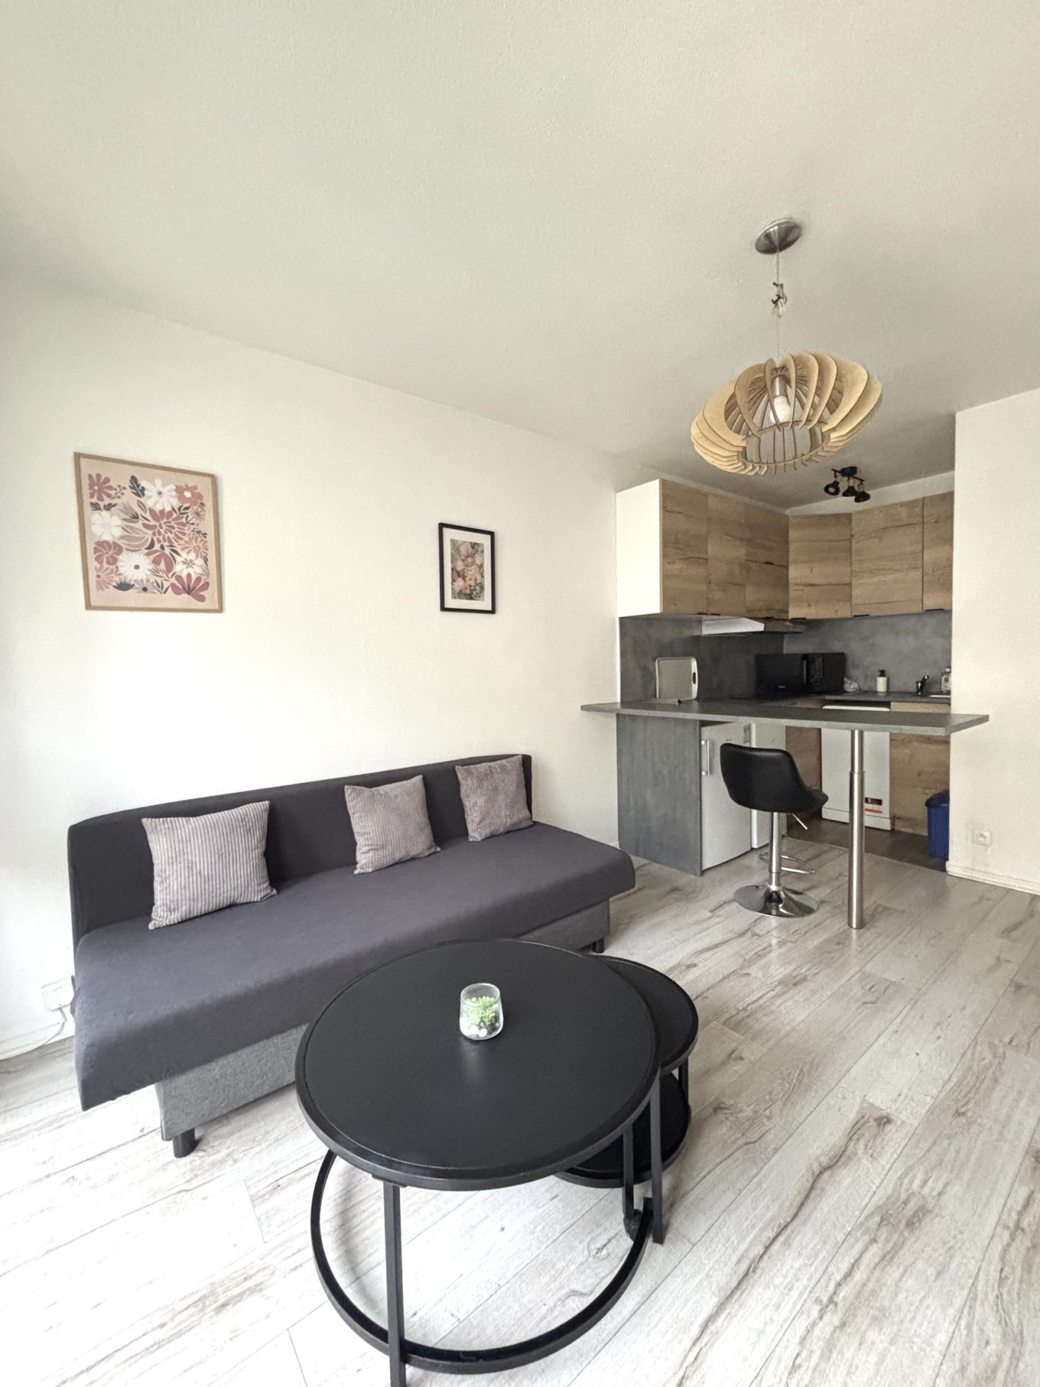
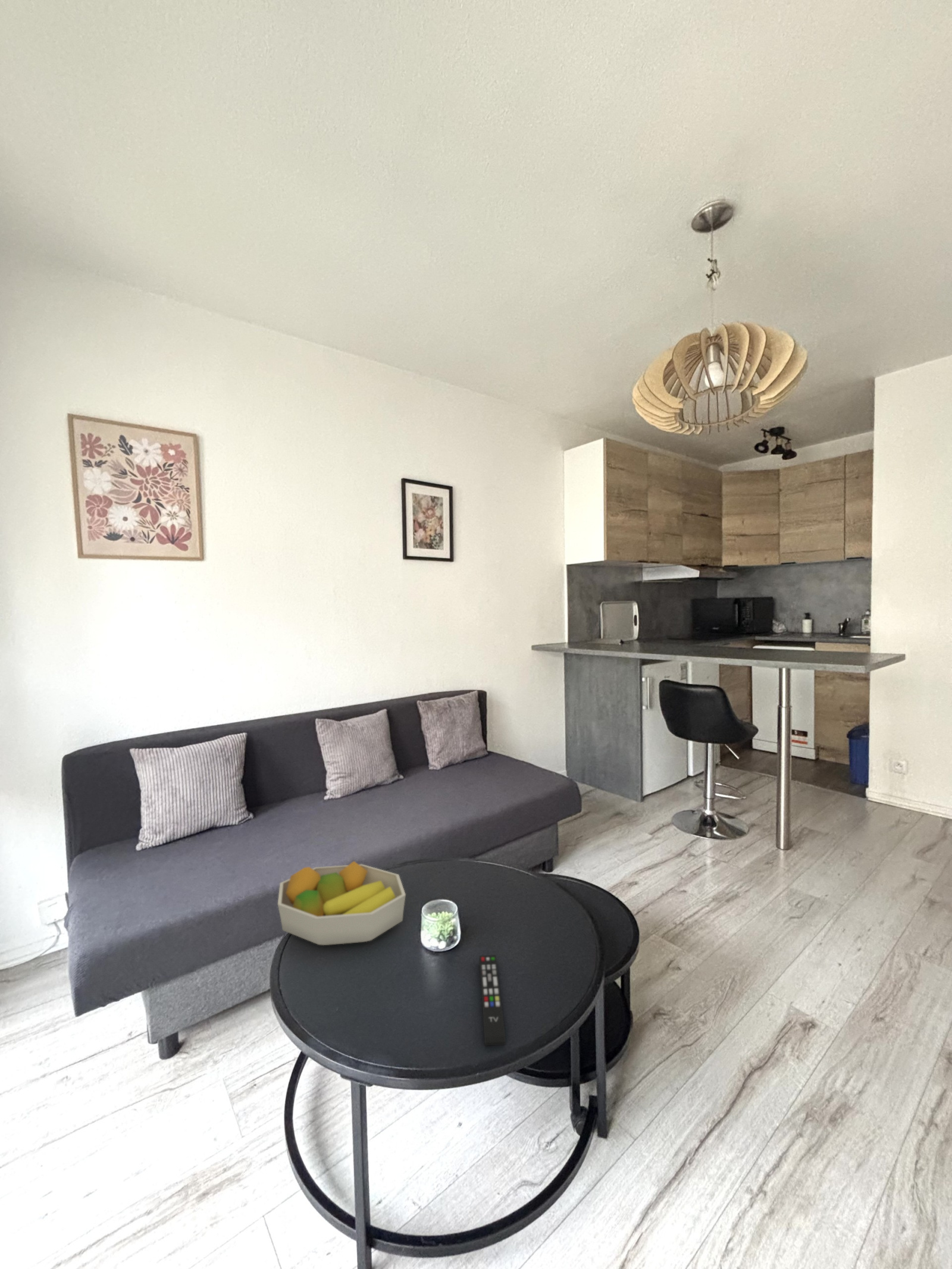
+ fruit bowl [277,861,406,946]
+ remote control [479,954,506,1046]
